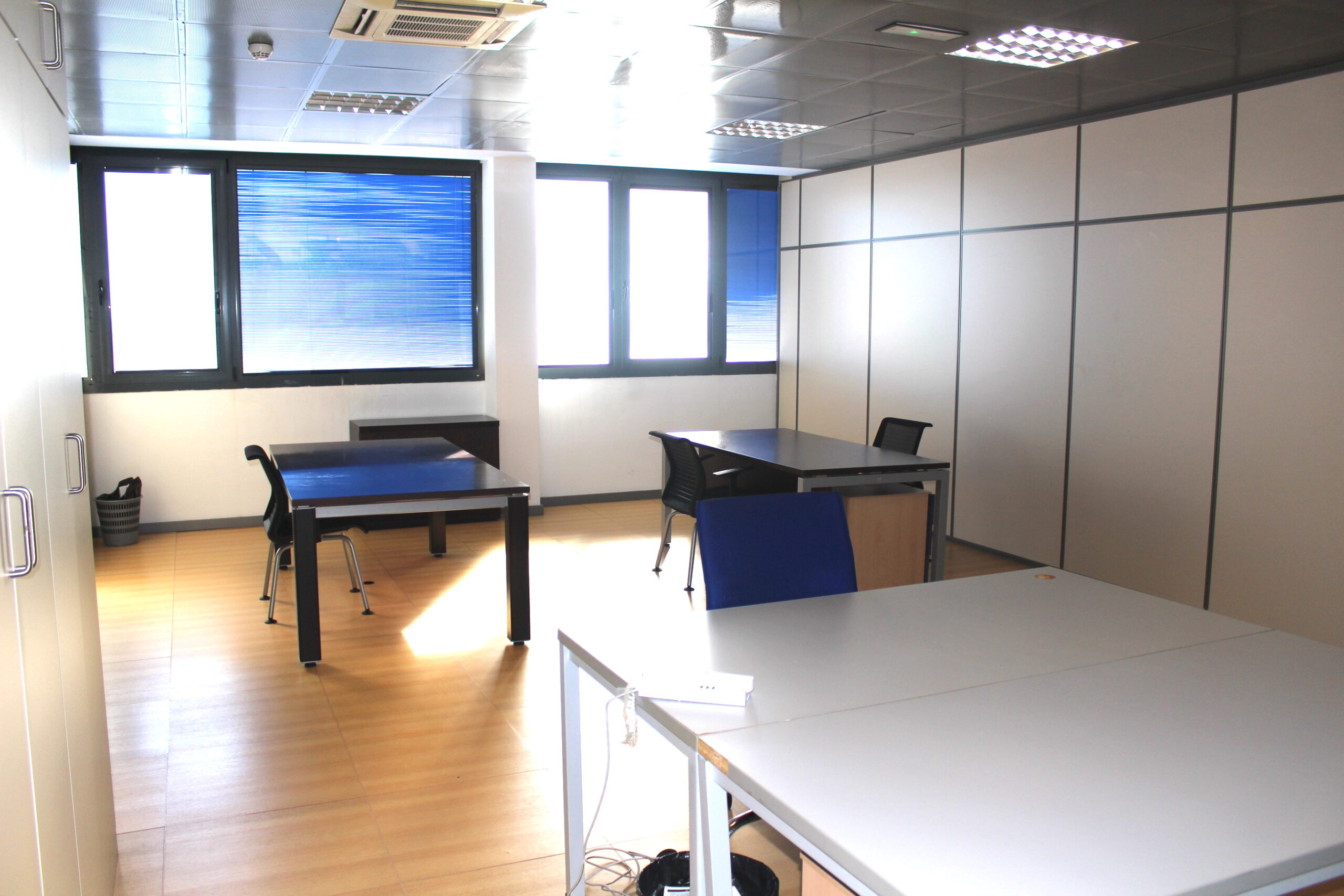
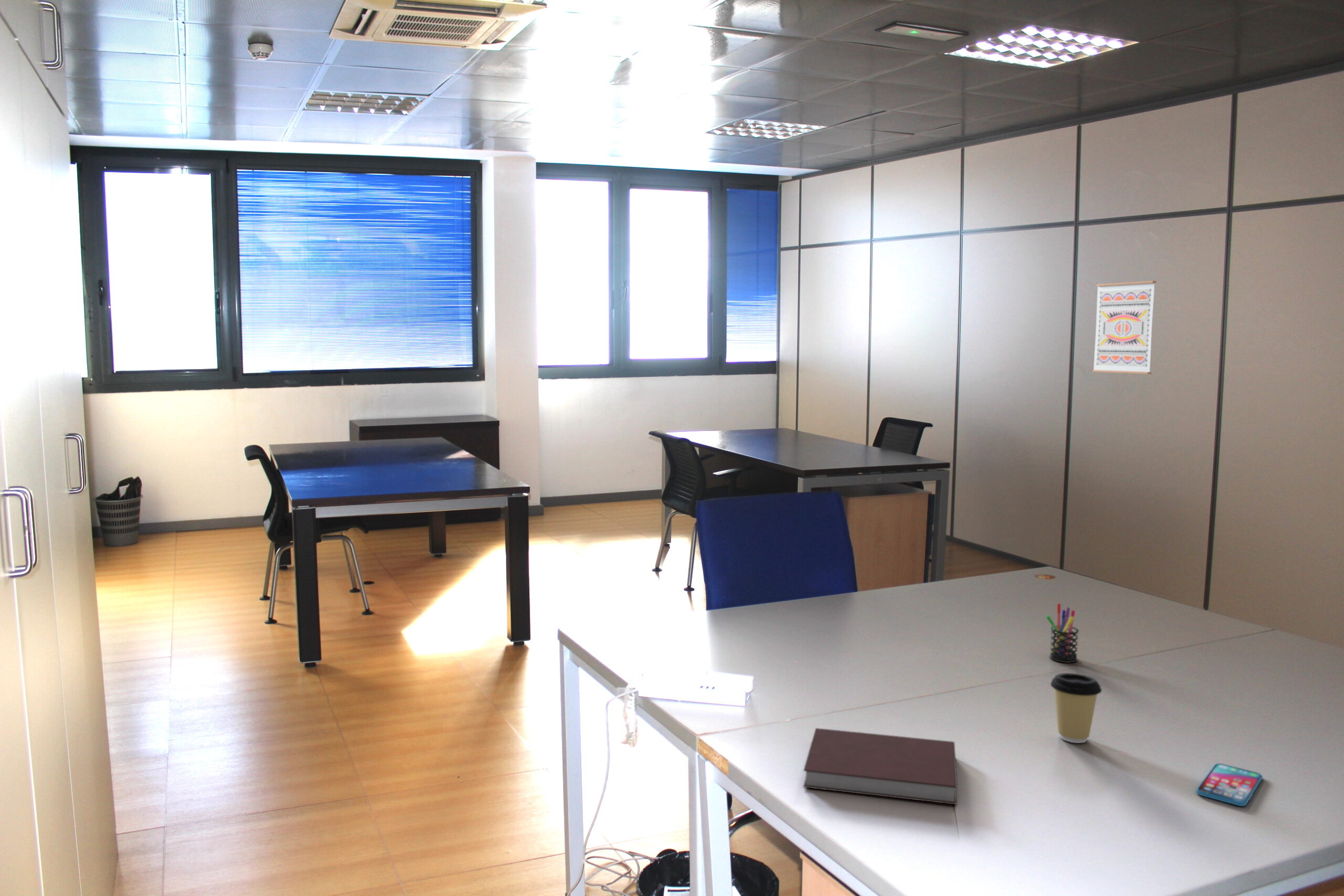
+ smartphone [1196,763,1263,807]
+ coffee cup [1050,672,1102,744]
+ pen holder [1045,603,1079,663]
+ wall art [1091,280,1157,375]
+ notebook [803,728,958,805]
